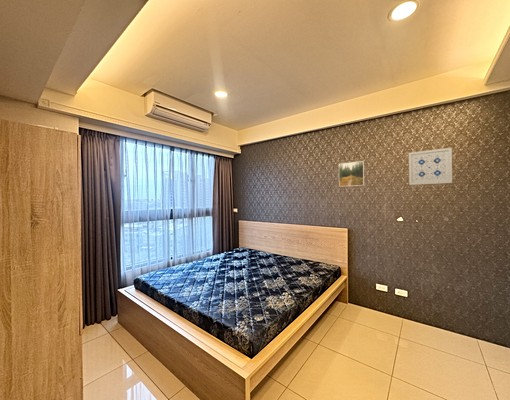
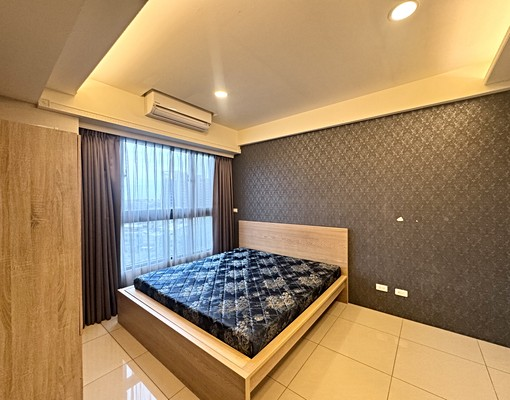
- wall art [408,147,453,186]
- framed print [338,160,365,188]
